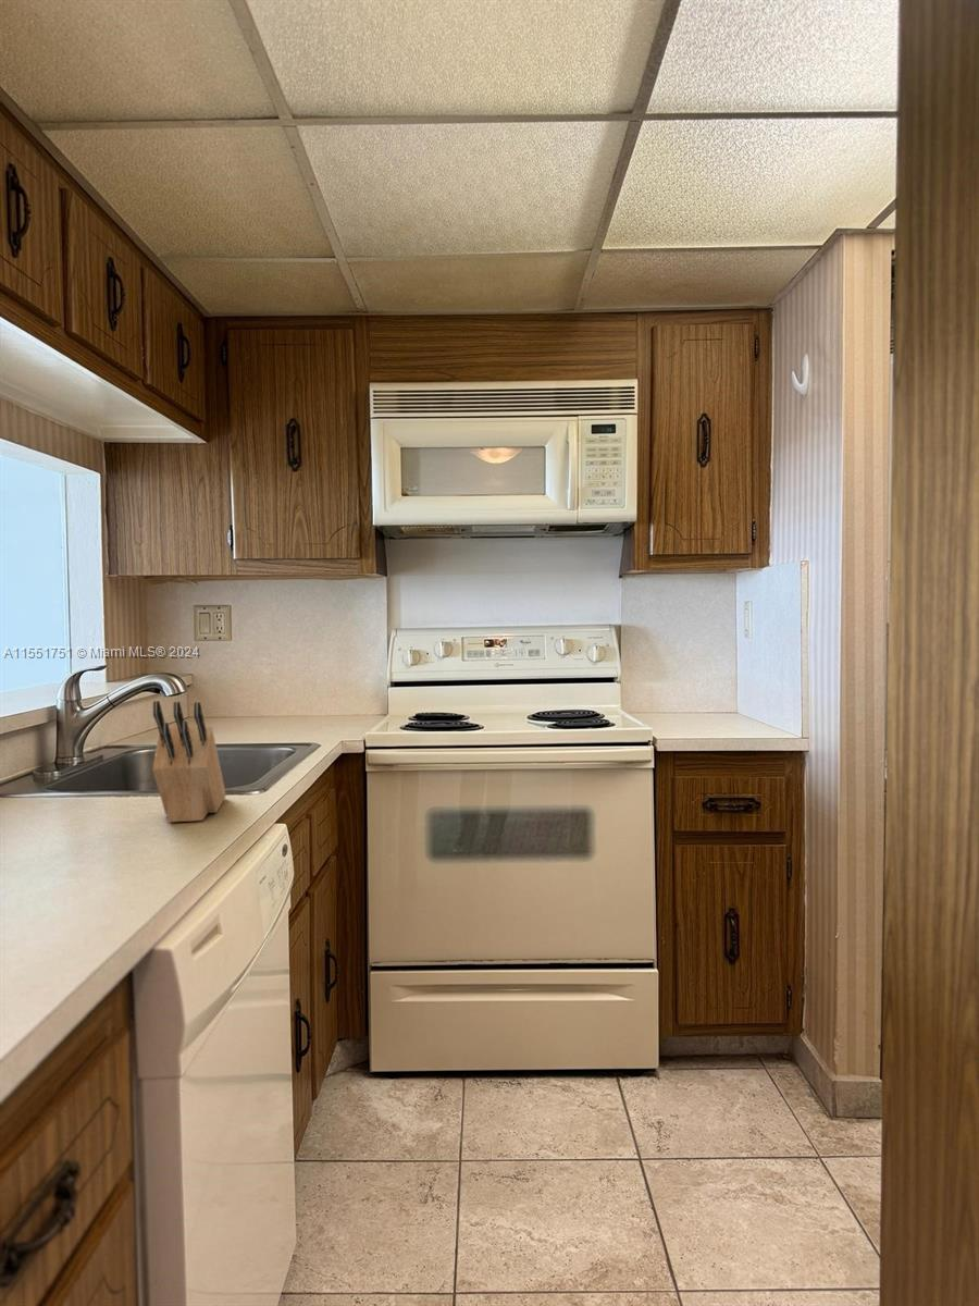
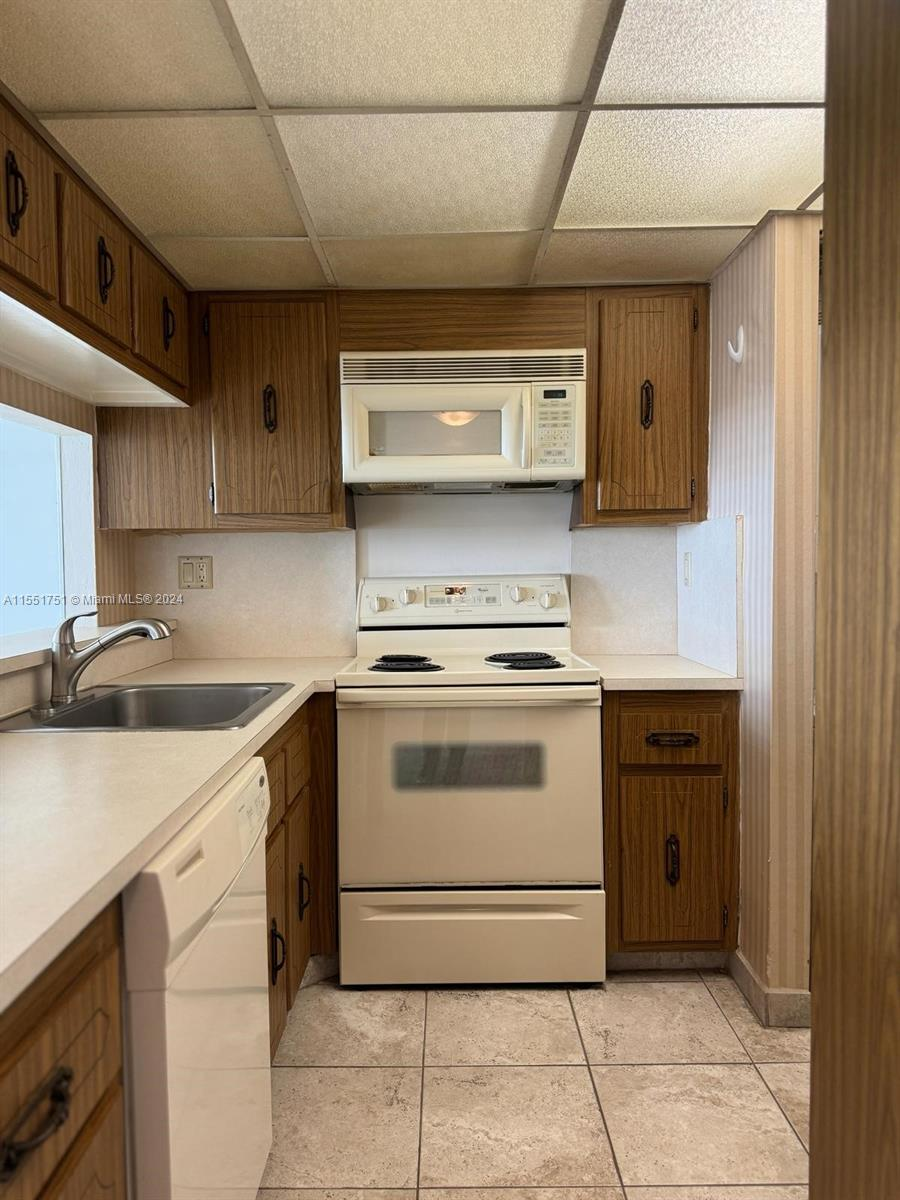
- knife block [151,700,227,823]
